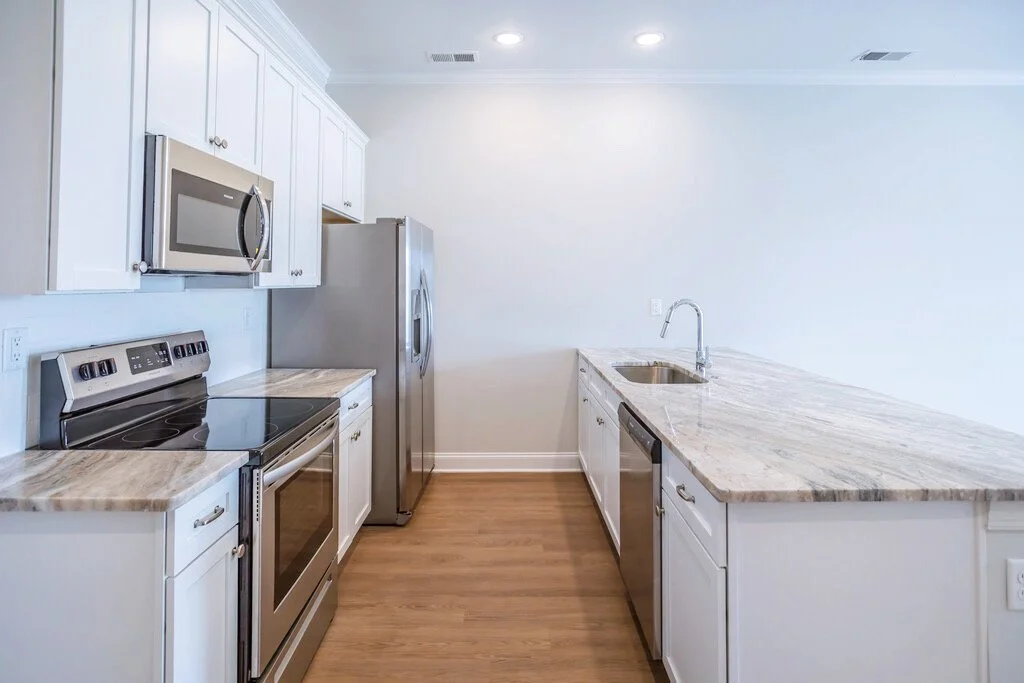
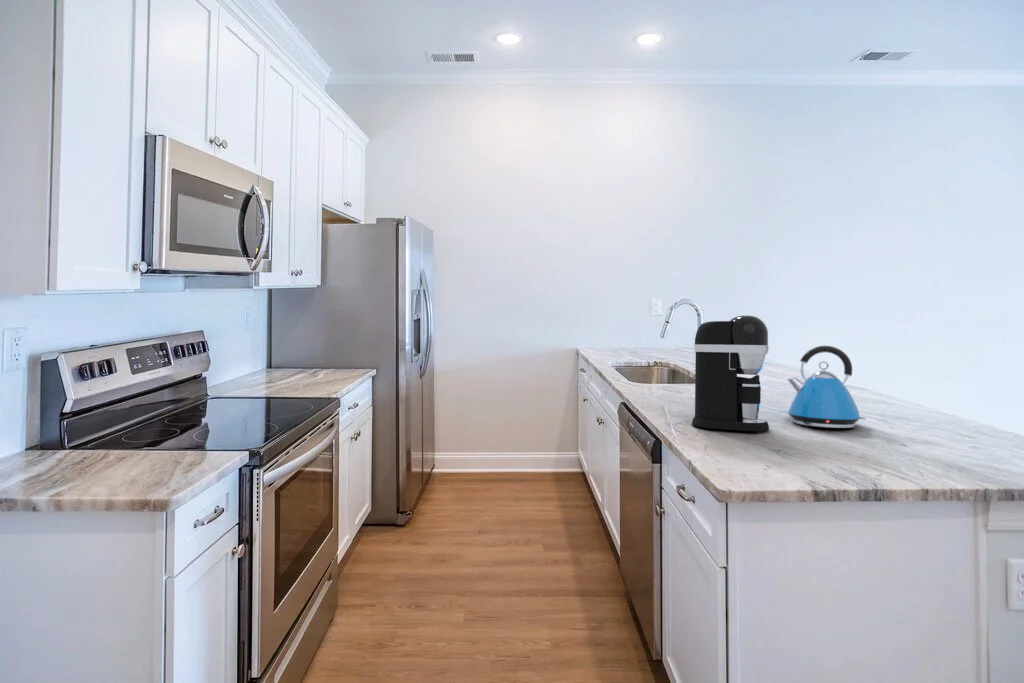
+ coffee maker [691,315,770,432]
+ kettle [786,345,868,429]
